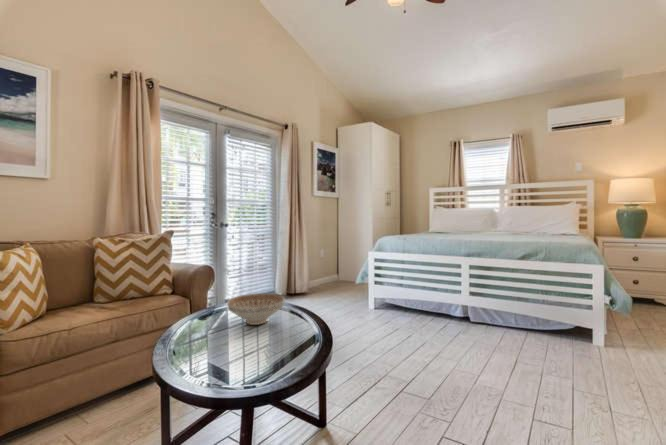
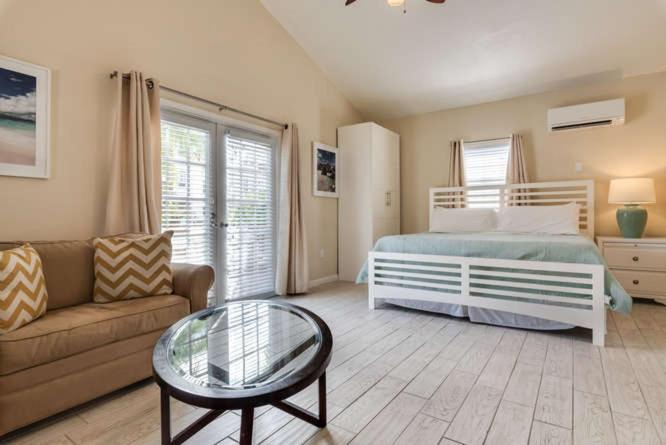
- decorative bowl [226,293,285,326]
